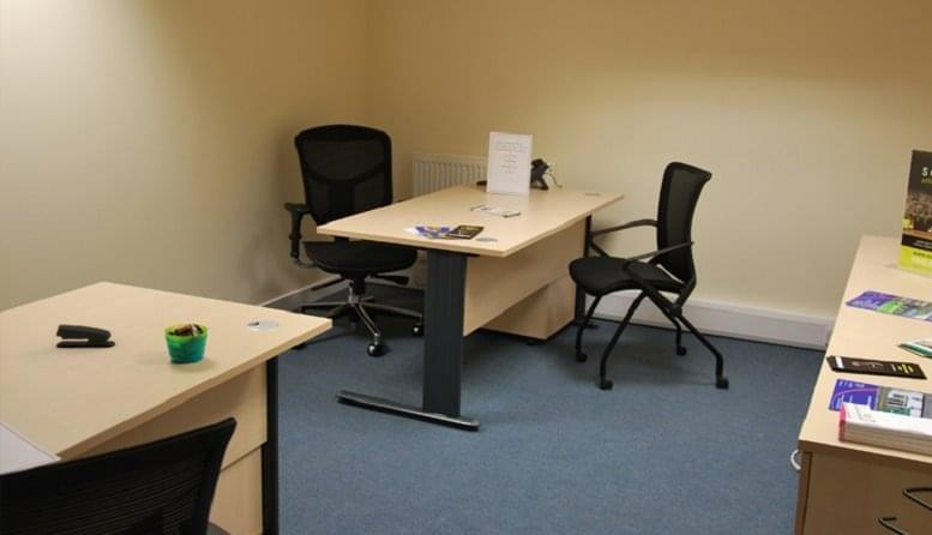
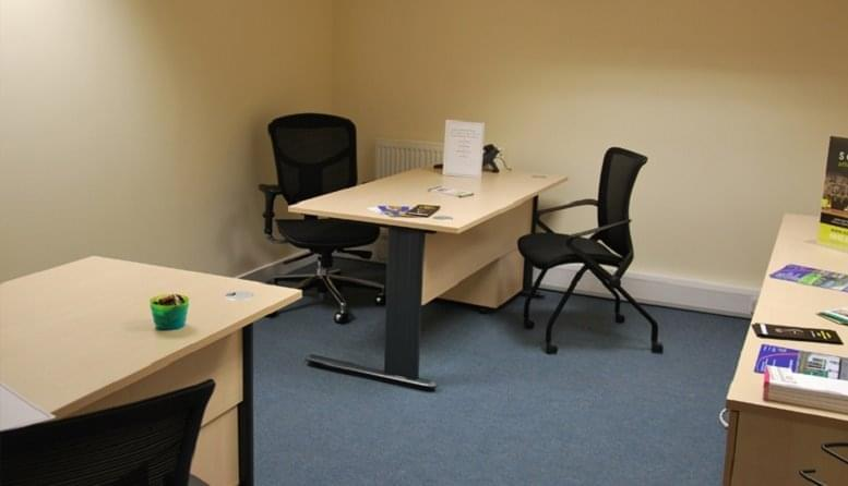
- stapler [55,323,116,347]
